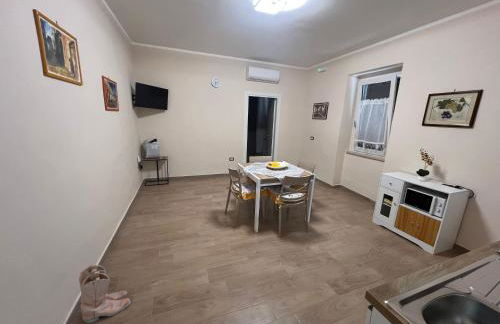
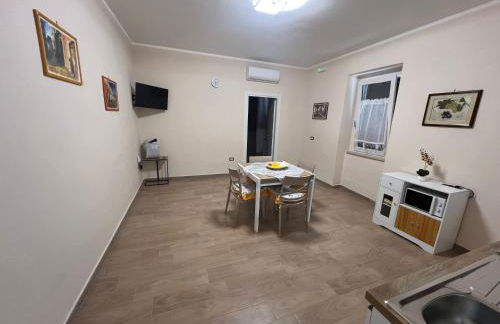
- boots [78,263,131,324]
